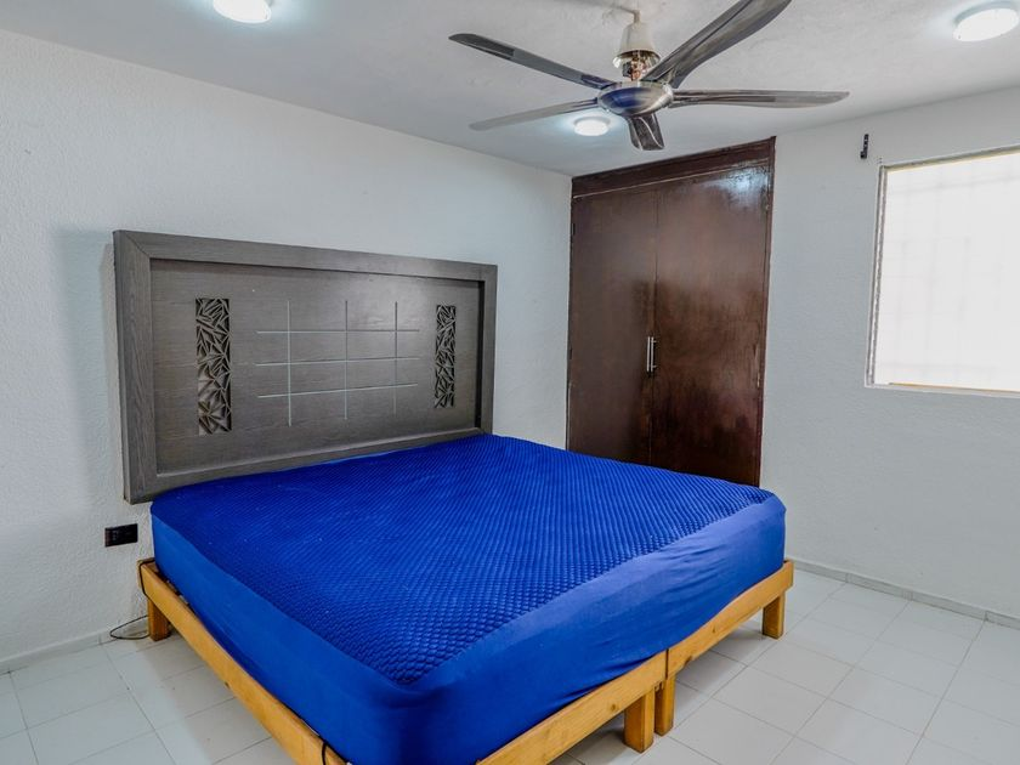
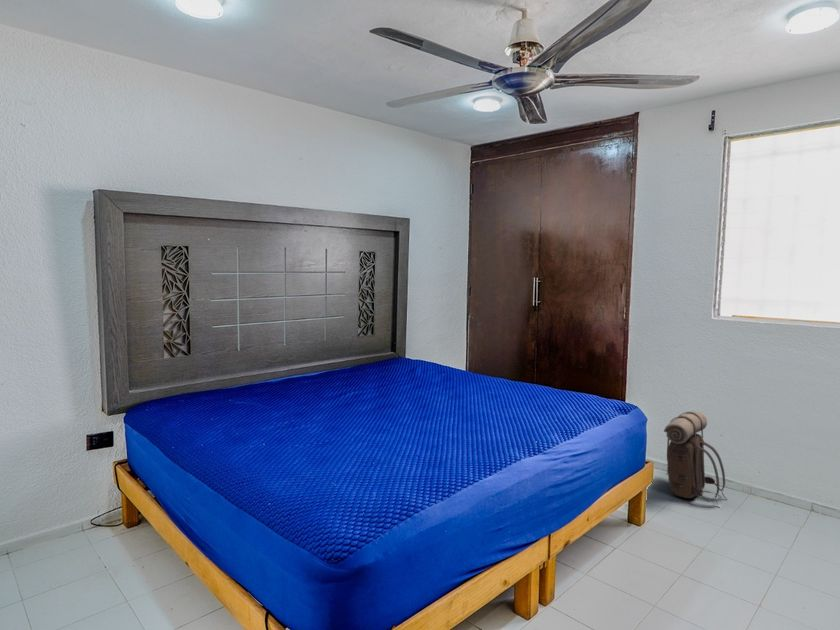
+ backpack [663,410,728,504]
